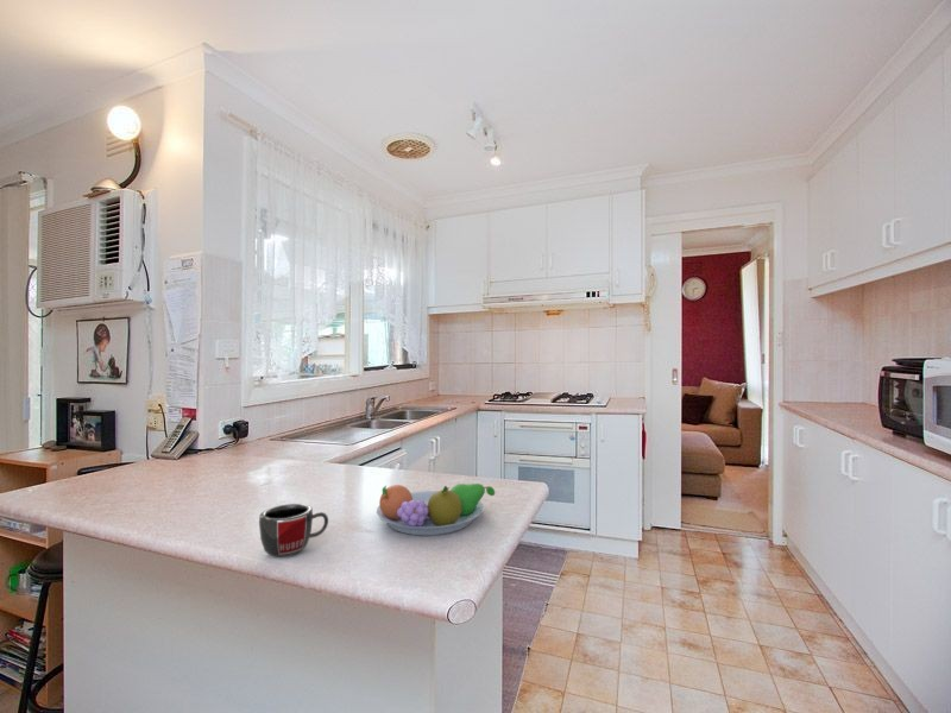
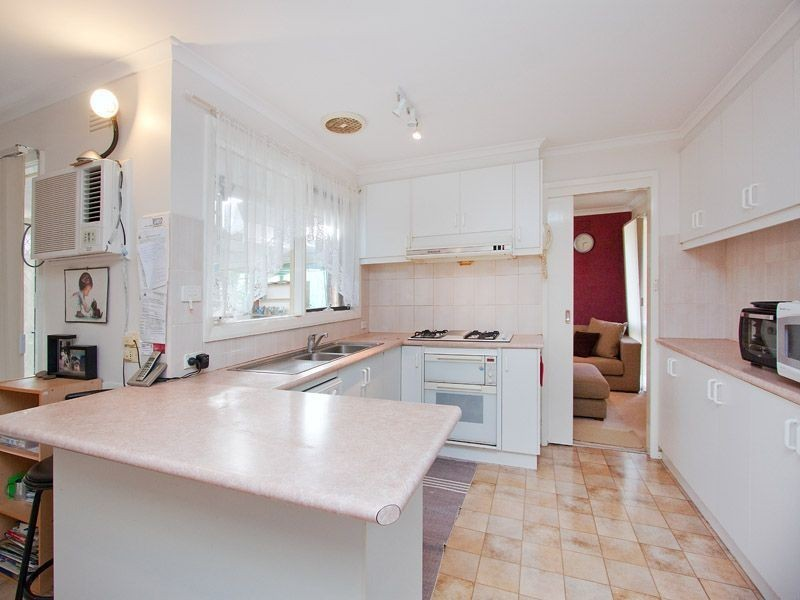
- fruit bowl [376,482,496,536]
- mug [258,503,329,559]
